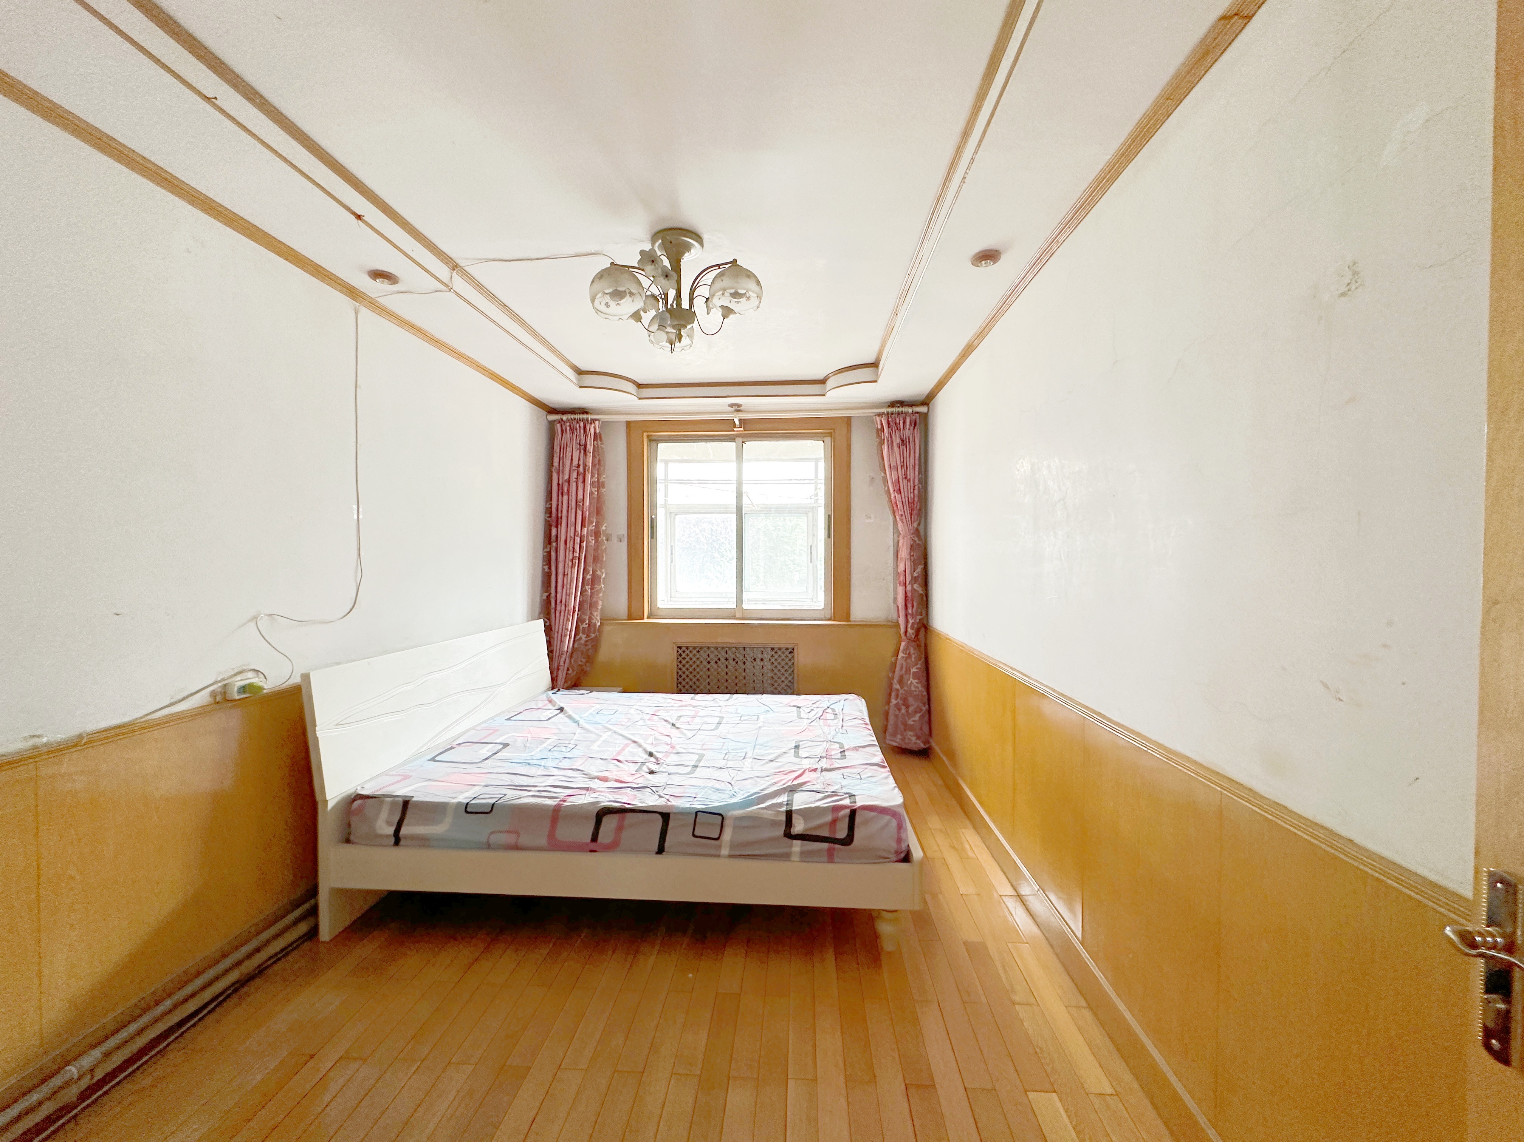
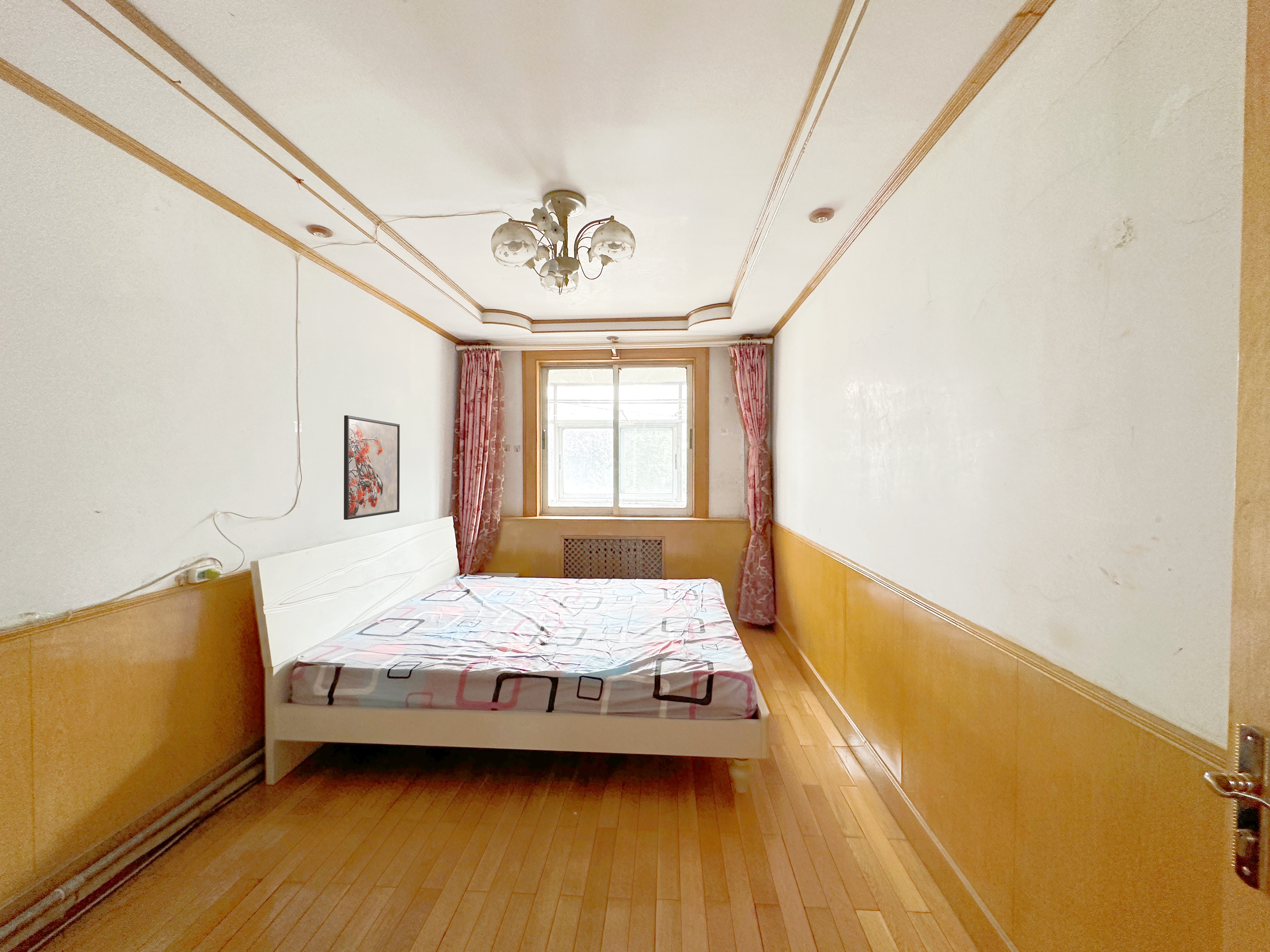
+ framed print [344,415,400,520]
